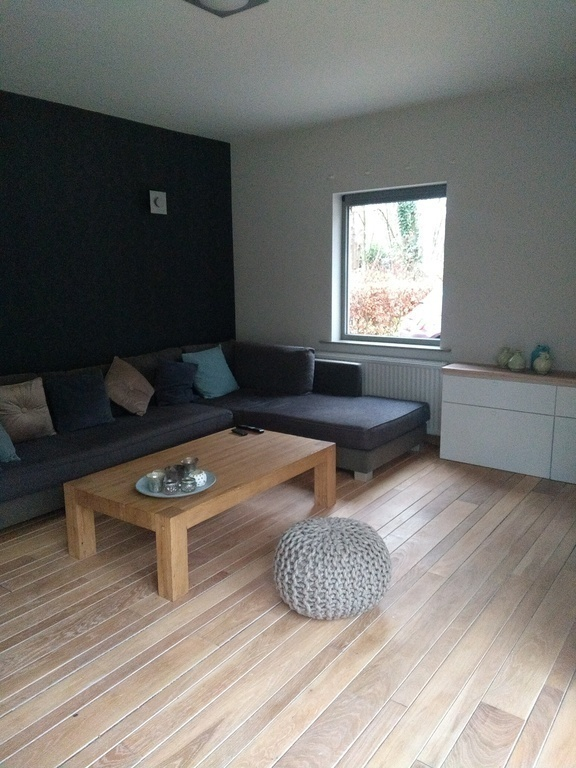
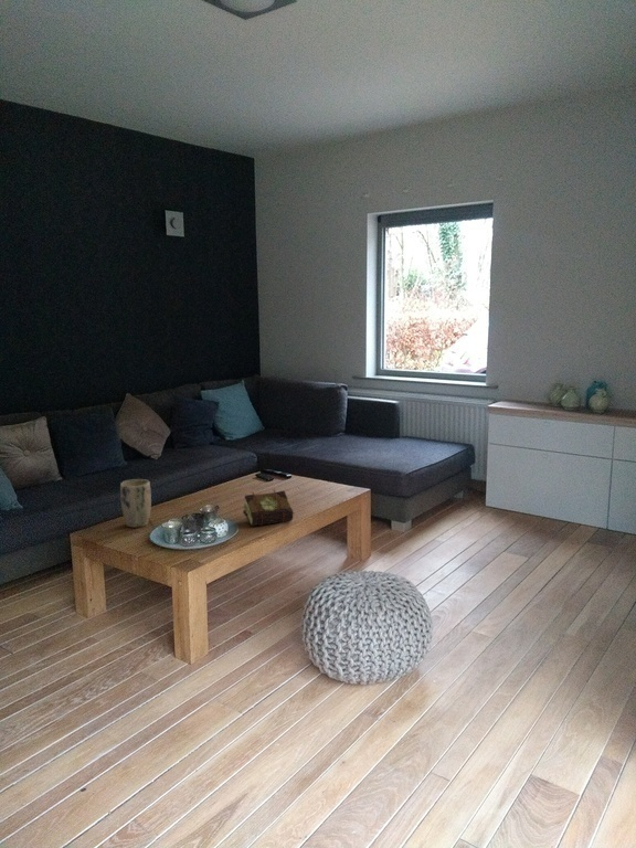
+ plant pot [119,478,152,529]
+ book [242,489,295,527]
